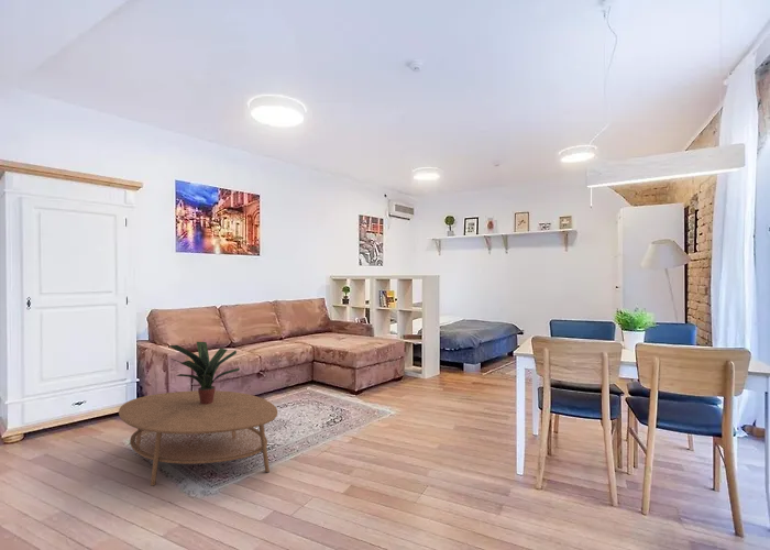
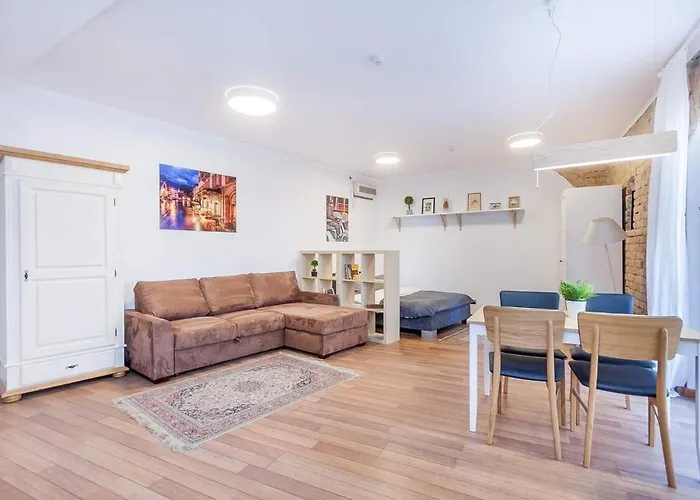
- coffee table [118,389,278,487]
- potted plant [167,341,241,405]
